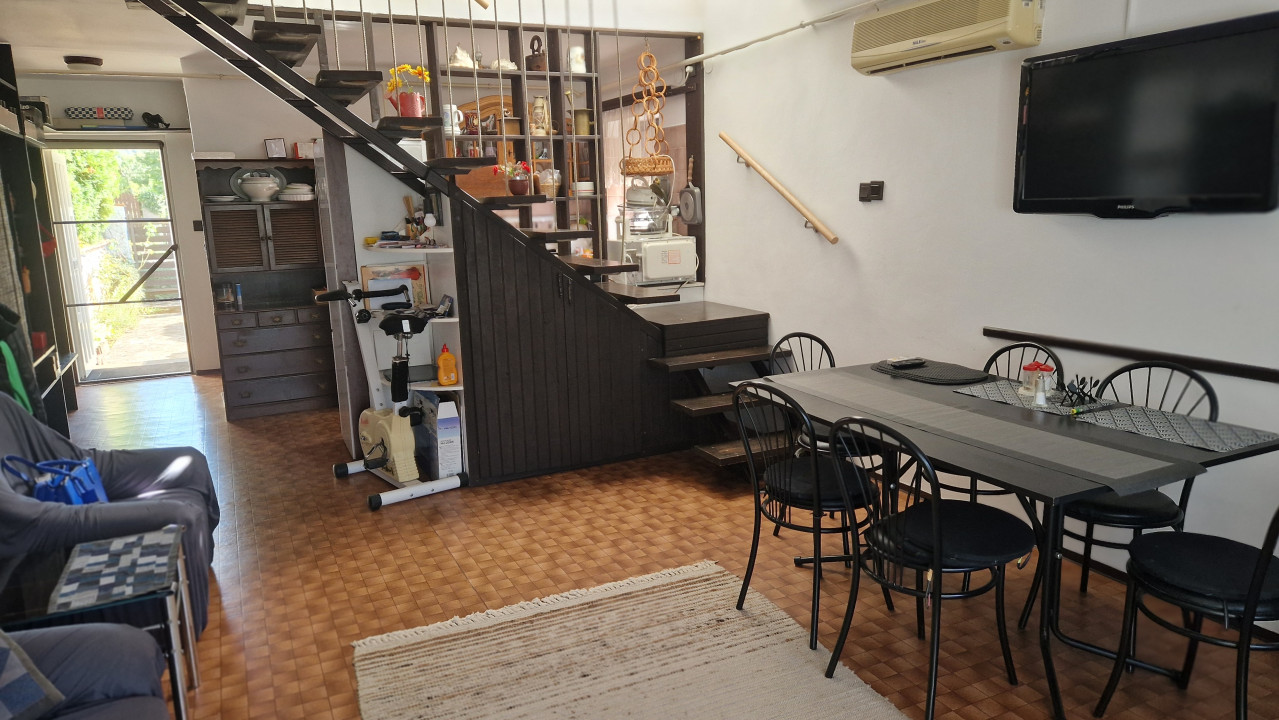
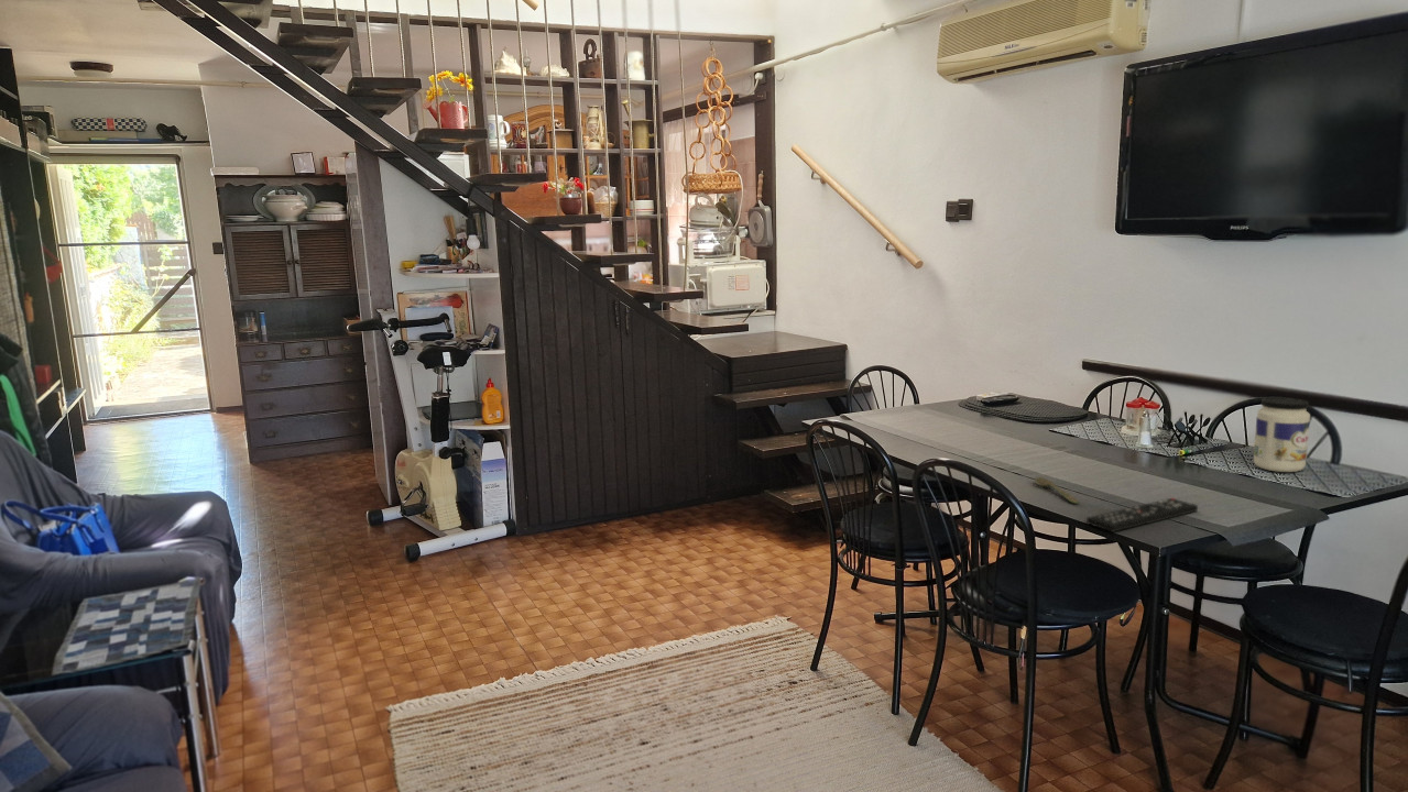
+ jar [1253,396,1311,473]
+ spoon [1034,476,1080,505]
+ remote control [1085,497,1199,534]
